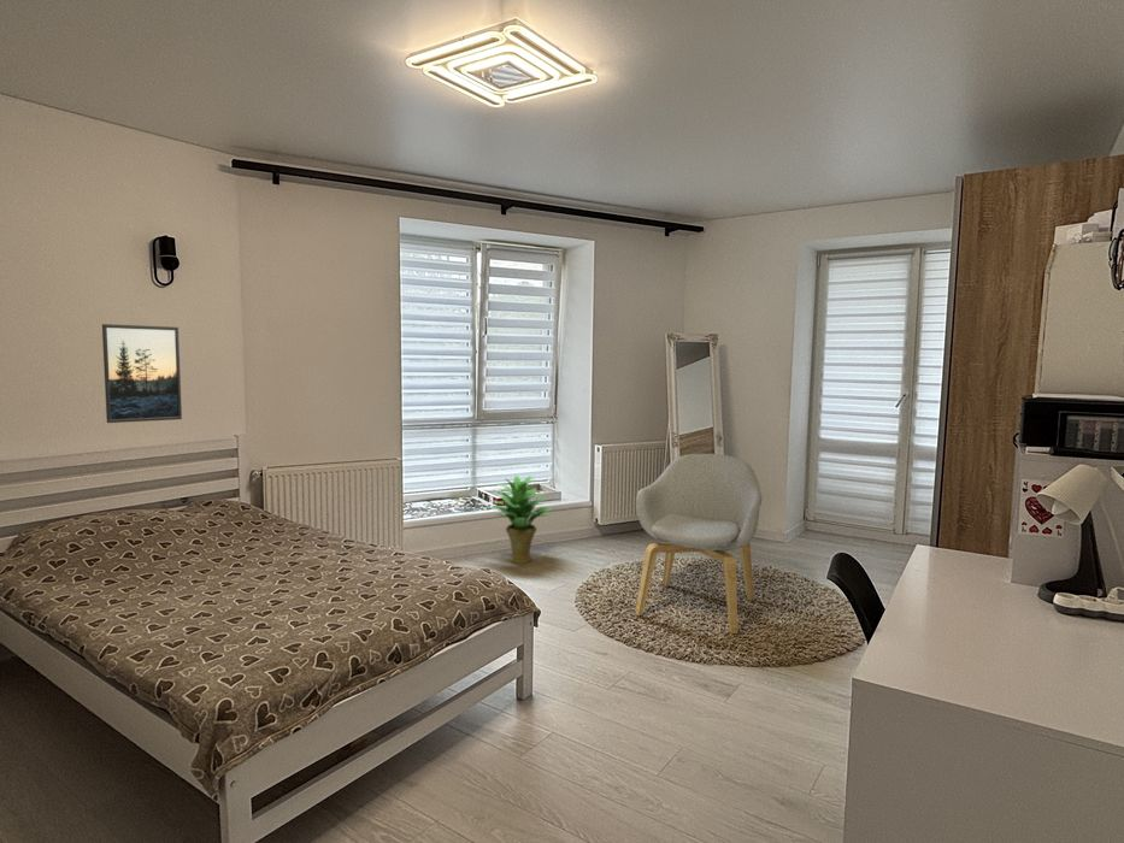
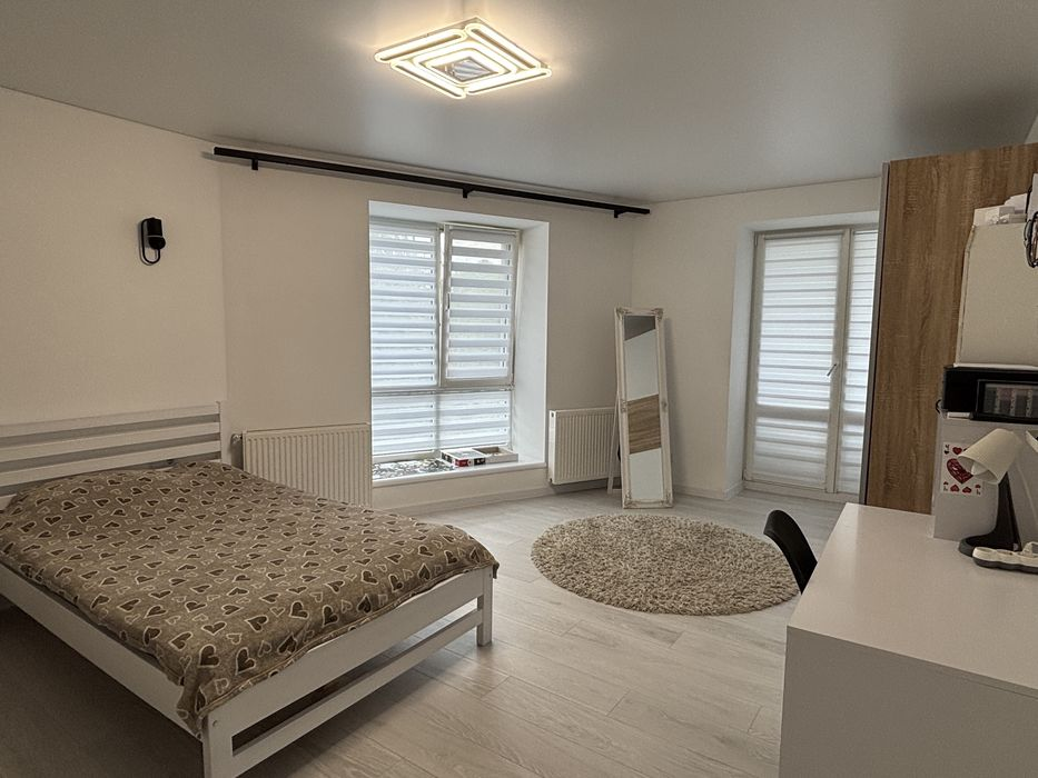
- armchair [635,453,763,635]
- potted plant [486,474,553,565]
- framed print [101,323,183,424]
